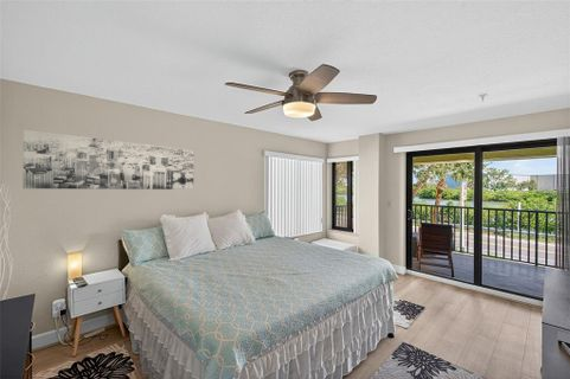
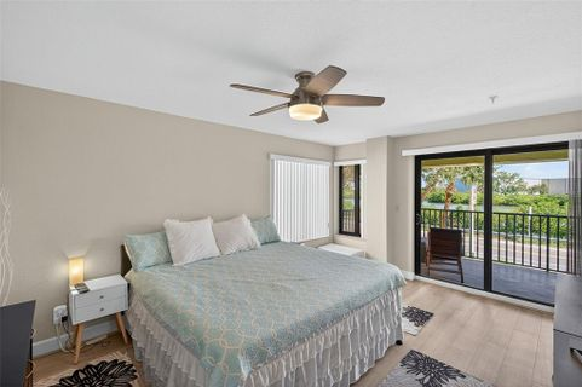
- wall art [23,129,194,191]
